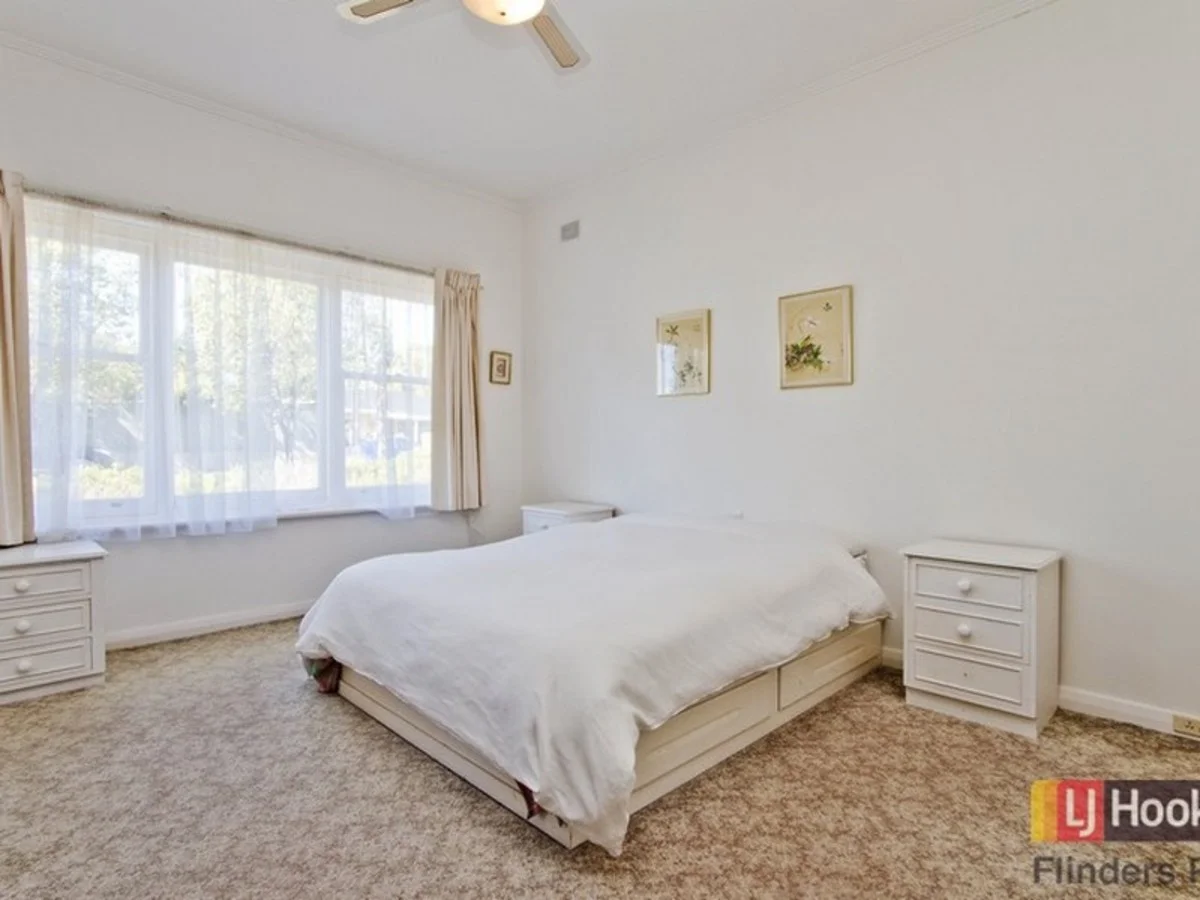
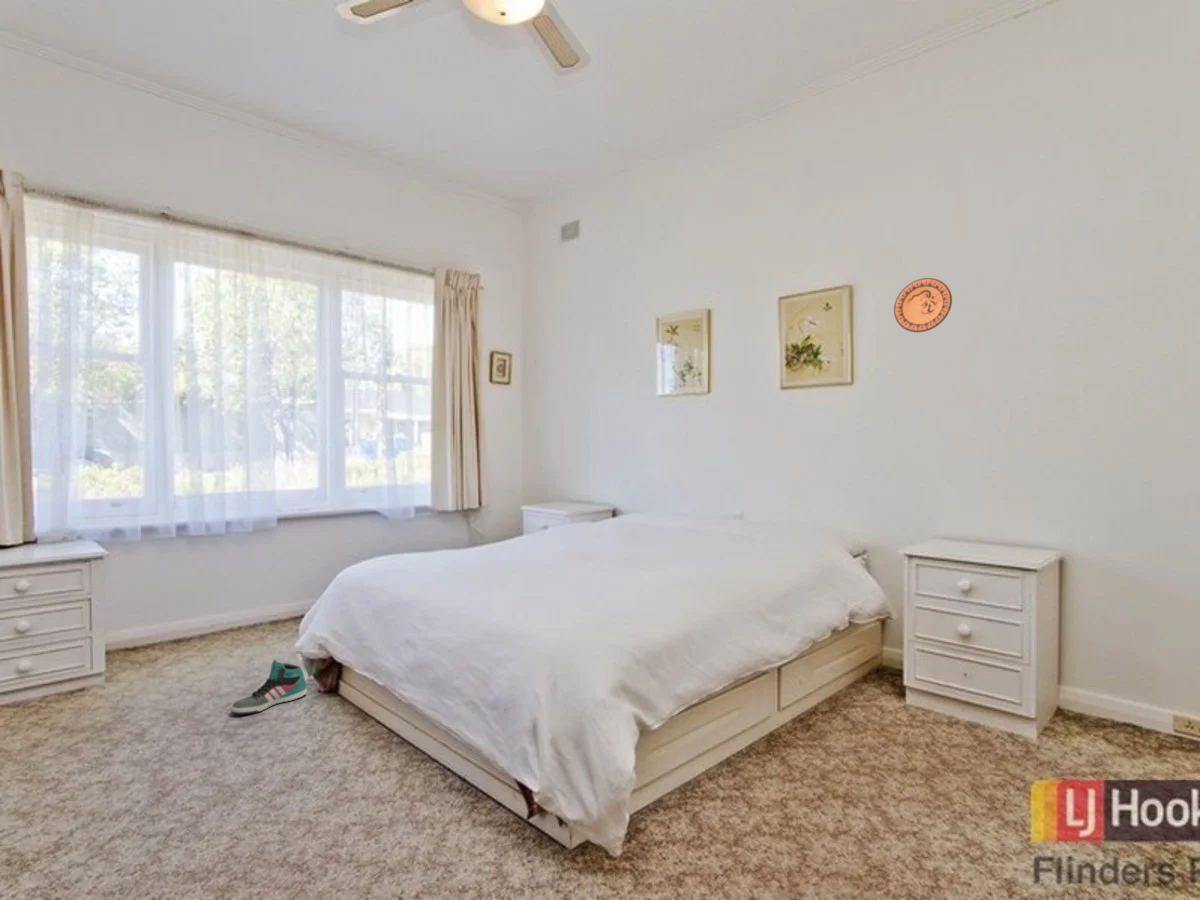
+ sneaker [230,658,308,715]
+ decorative plate [893,277,953,333]
